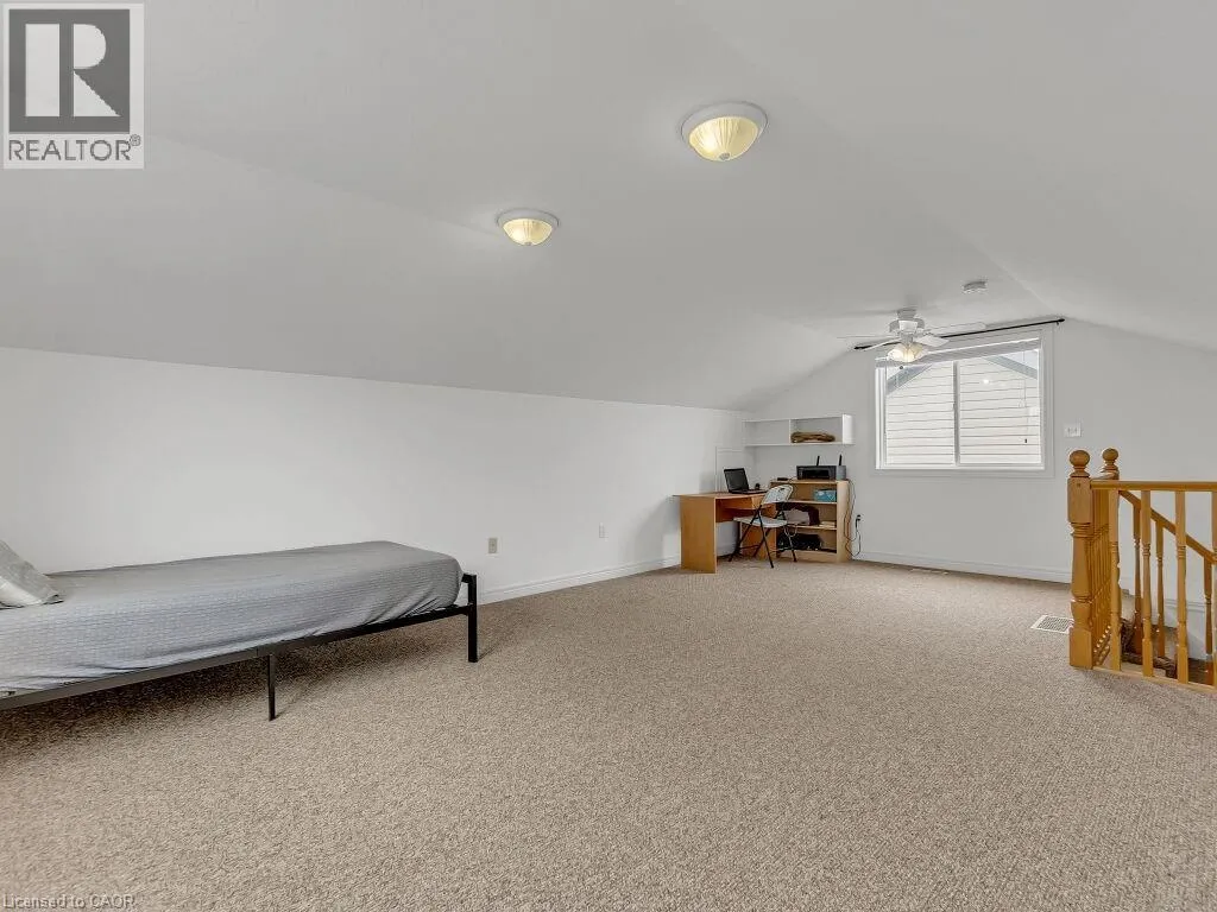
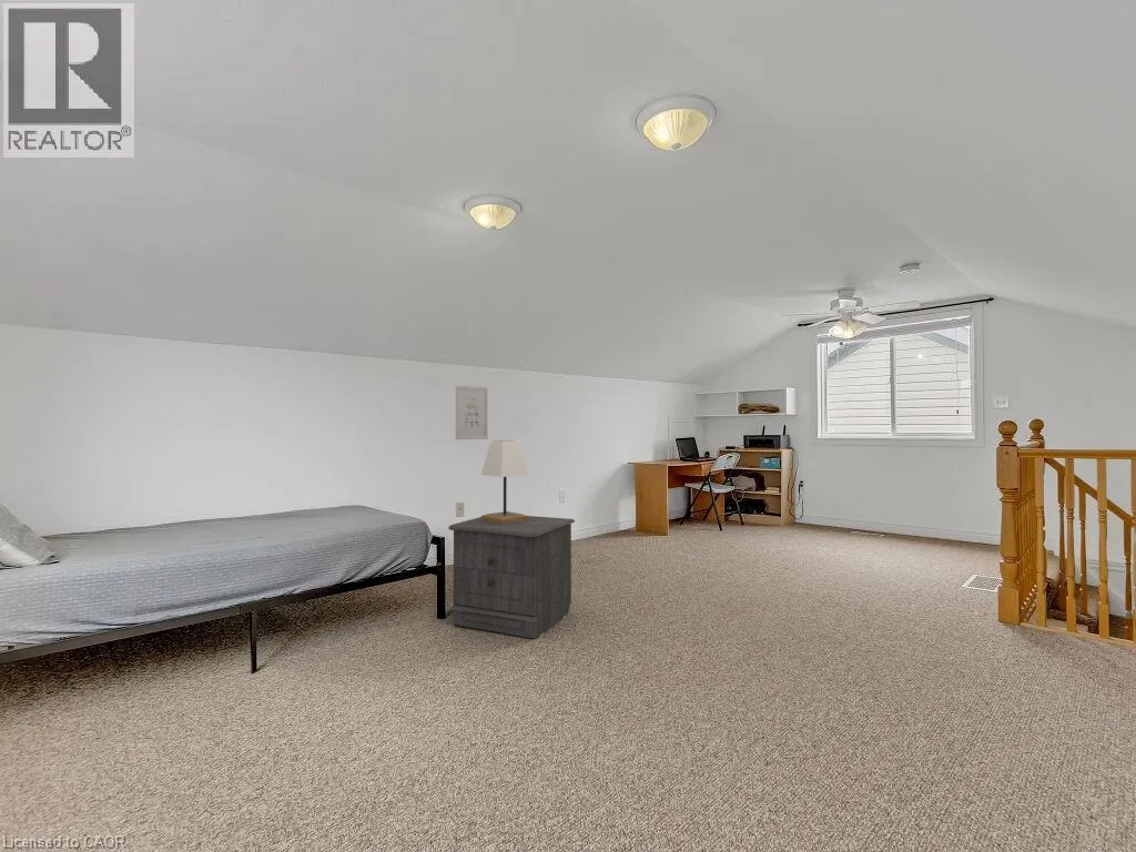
+ wall art [455,385,489,440]
+ lamp [480,439,530,524]
+ nightstand [447,515,576,640]
